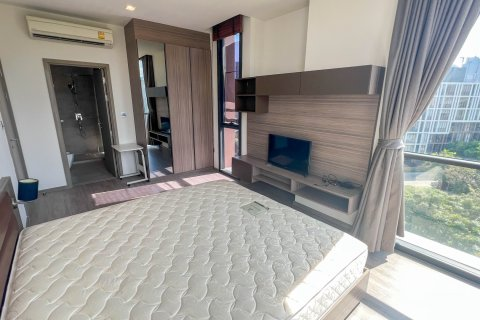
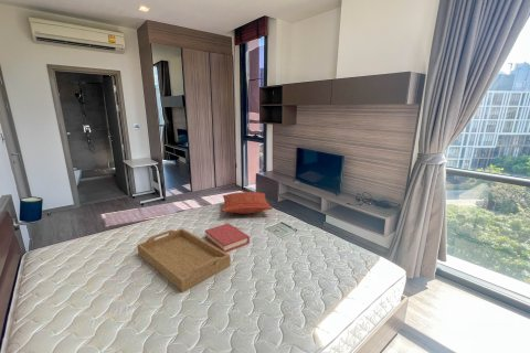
+ hardback book [204,223,251,253]
+ pillow [221,191,274,215]
+ serving tray [136,227,232,293]
